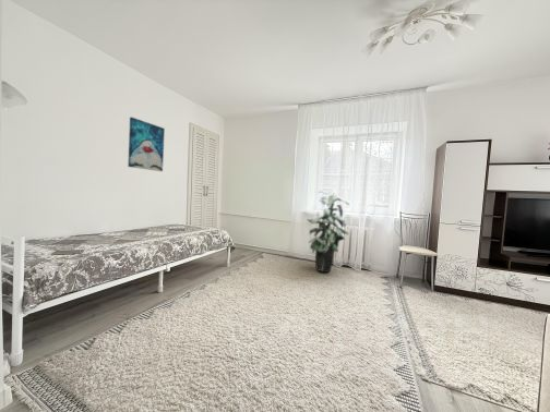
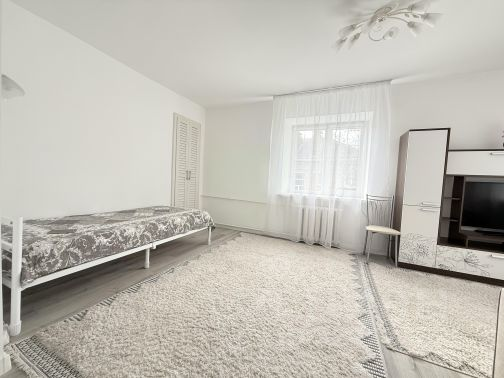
- indoor plant [307,190,350,274]
- wall art [127,116,166,172]
